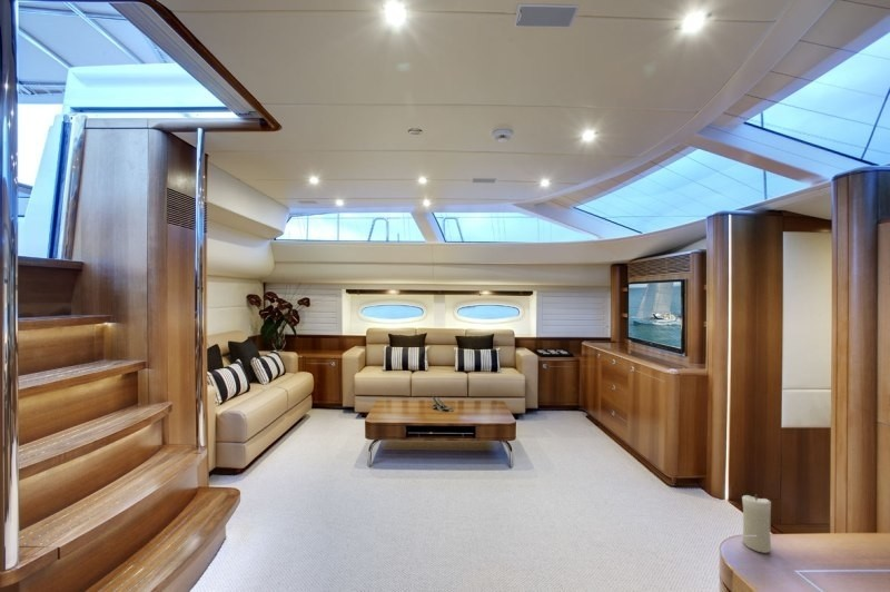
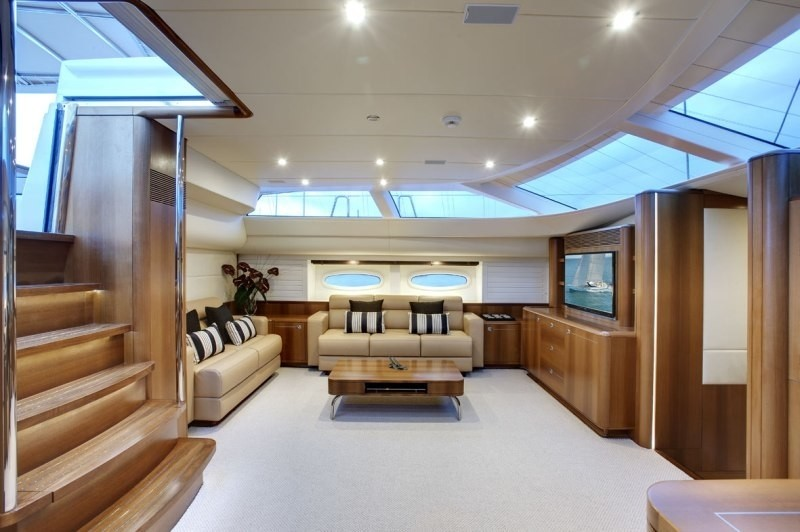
- candle [741,494,772,554]
